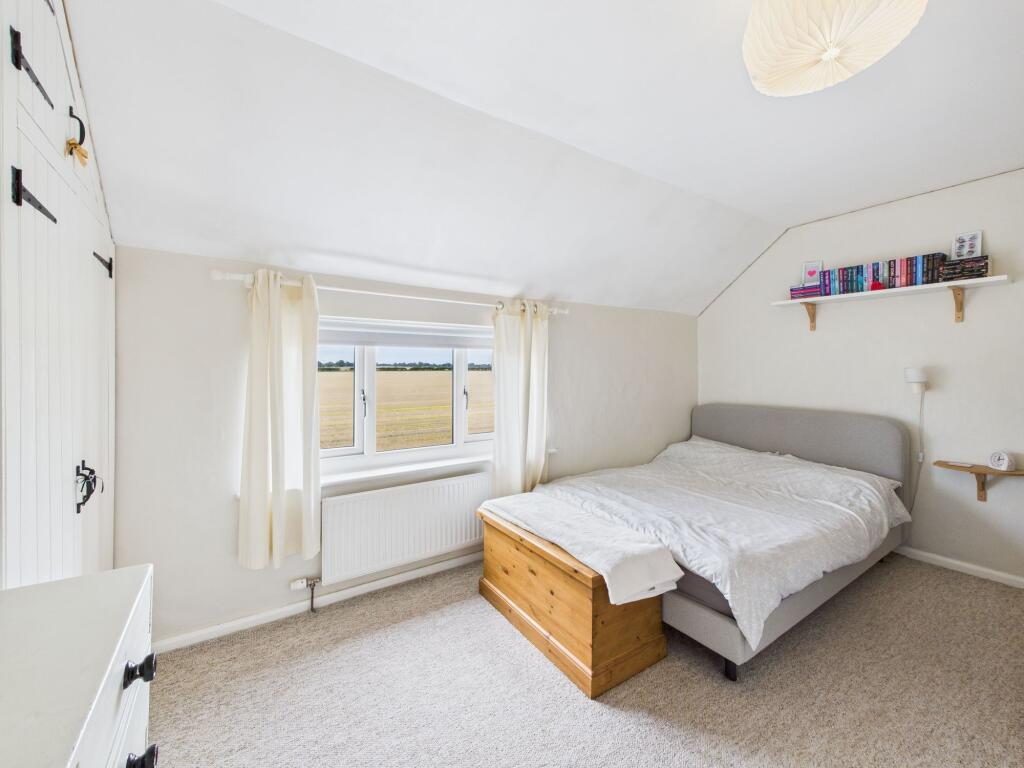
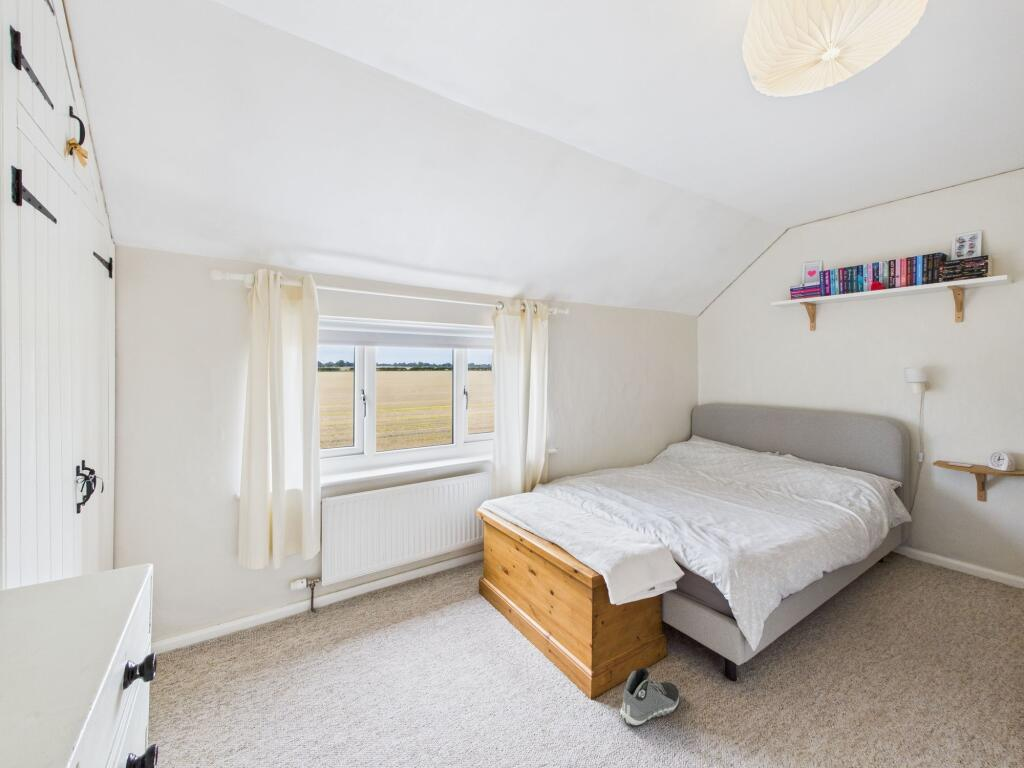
+ sneaker [619,667,680,727]
